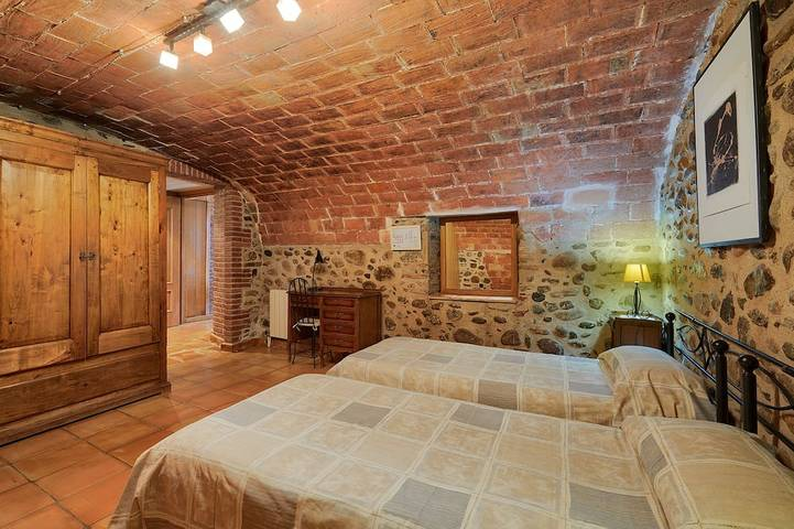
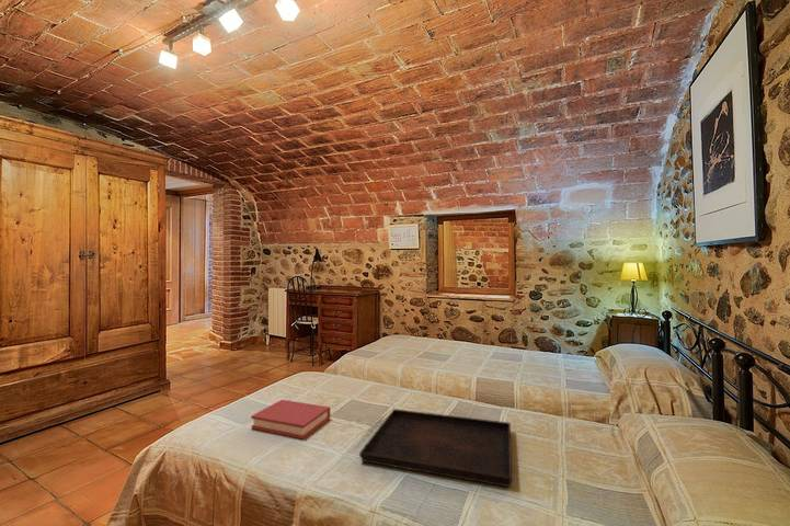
+ hardback book [250,399,331,441]
+ serving tray [358,408,513,488]
